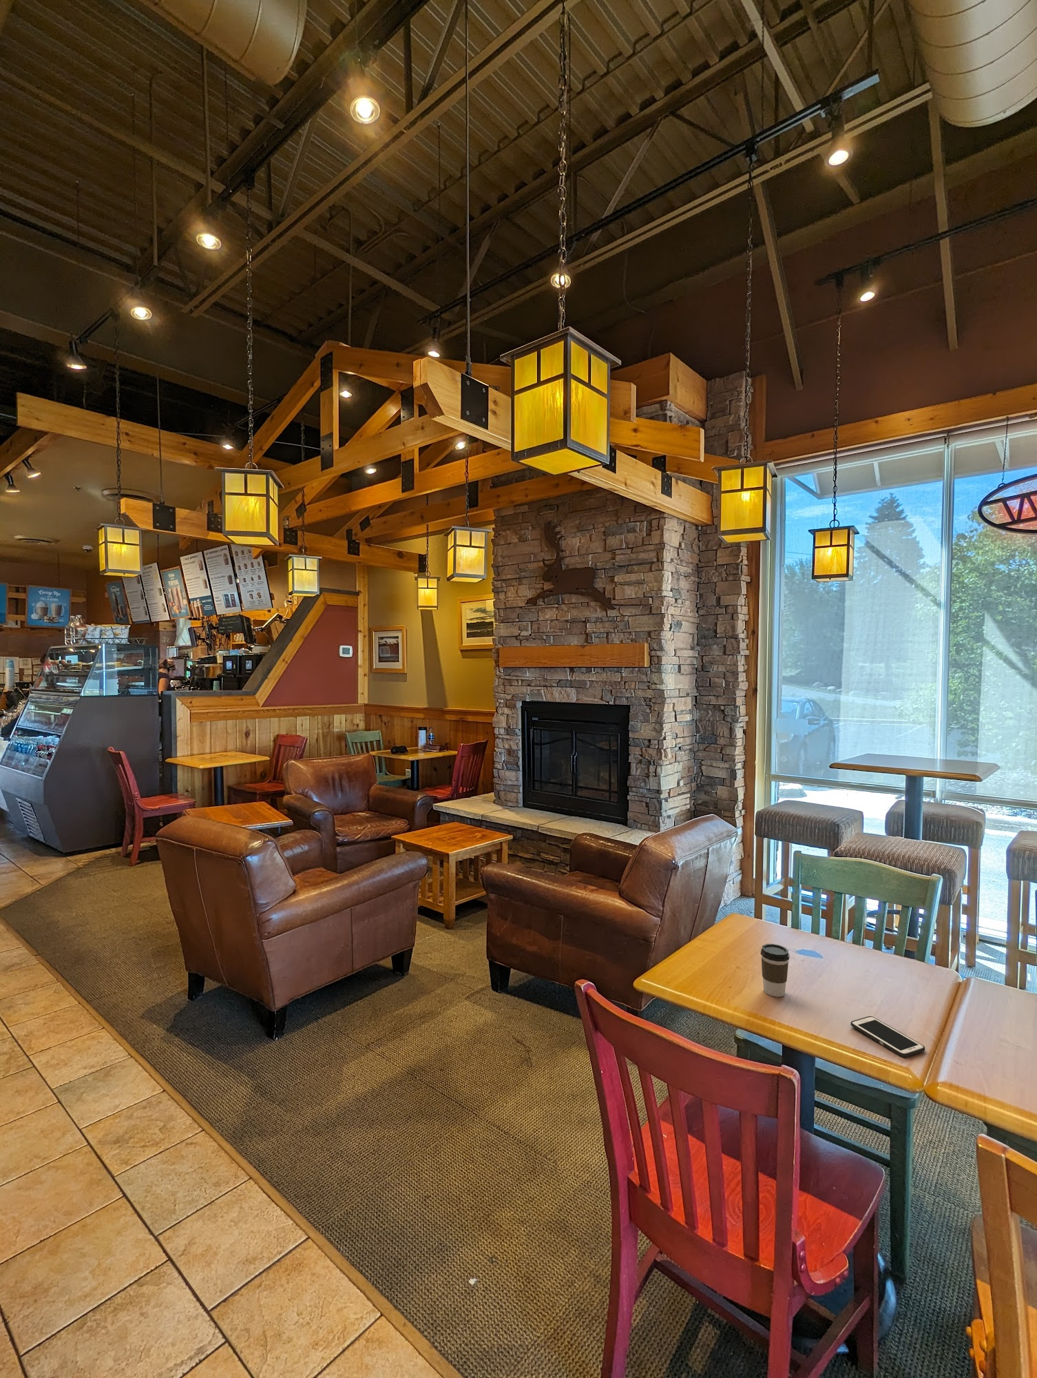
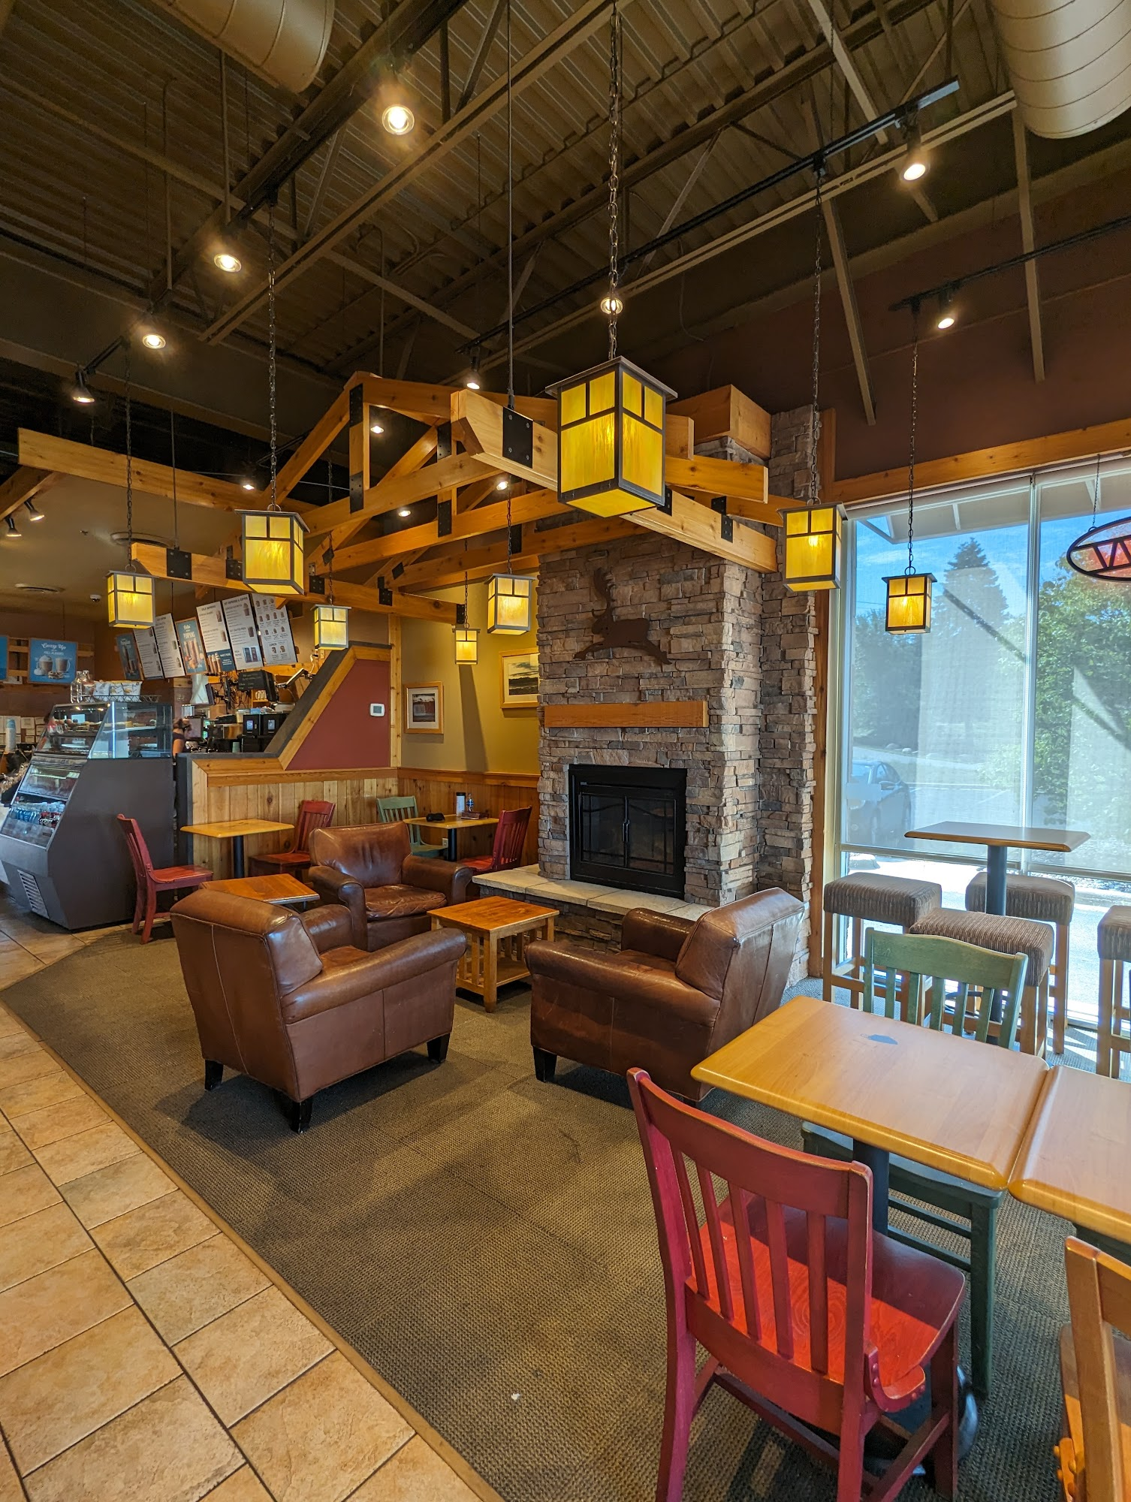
- cell phone [850,1016,926,1059]
- coffee cup [760,943,791,998]
